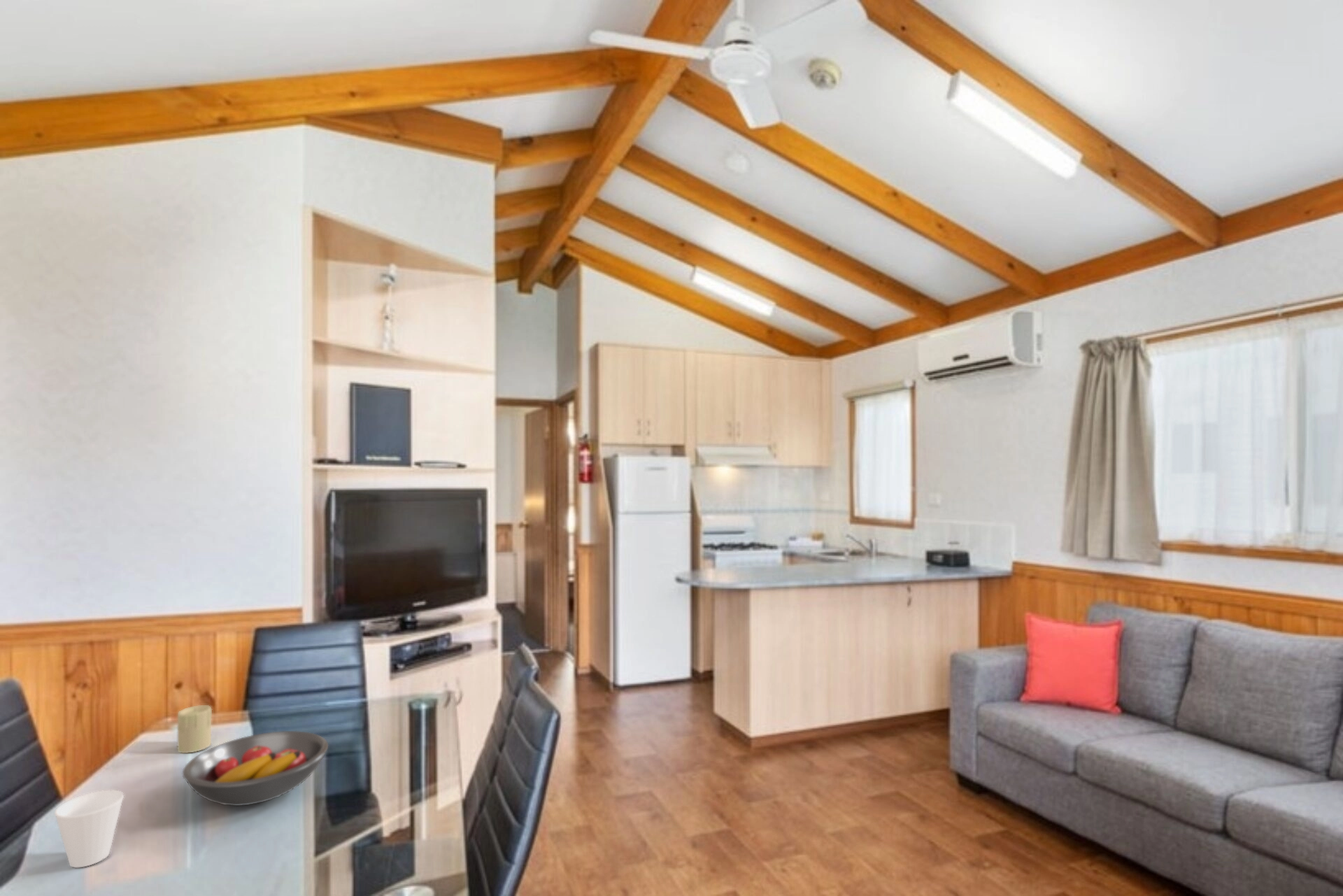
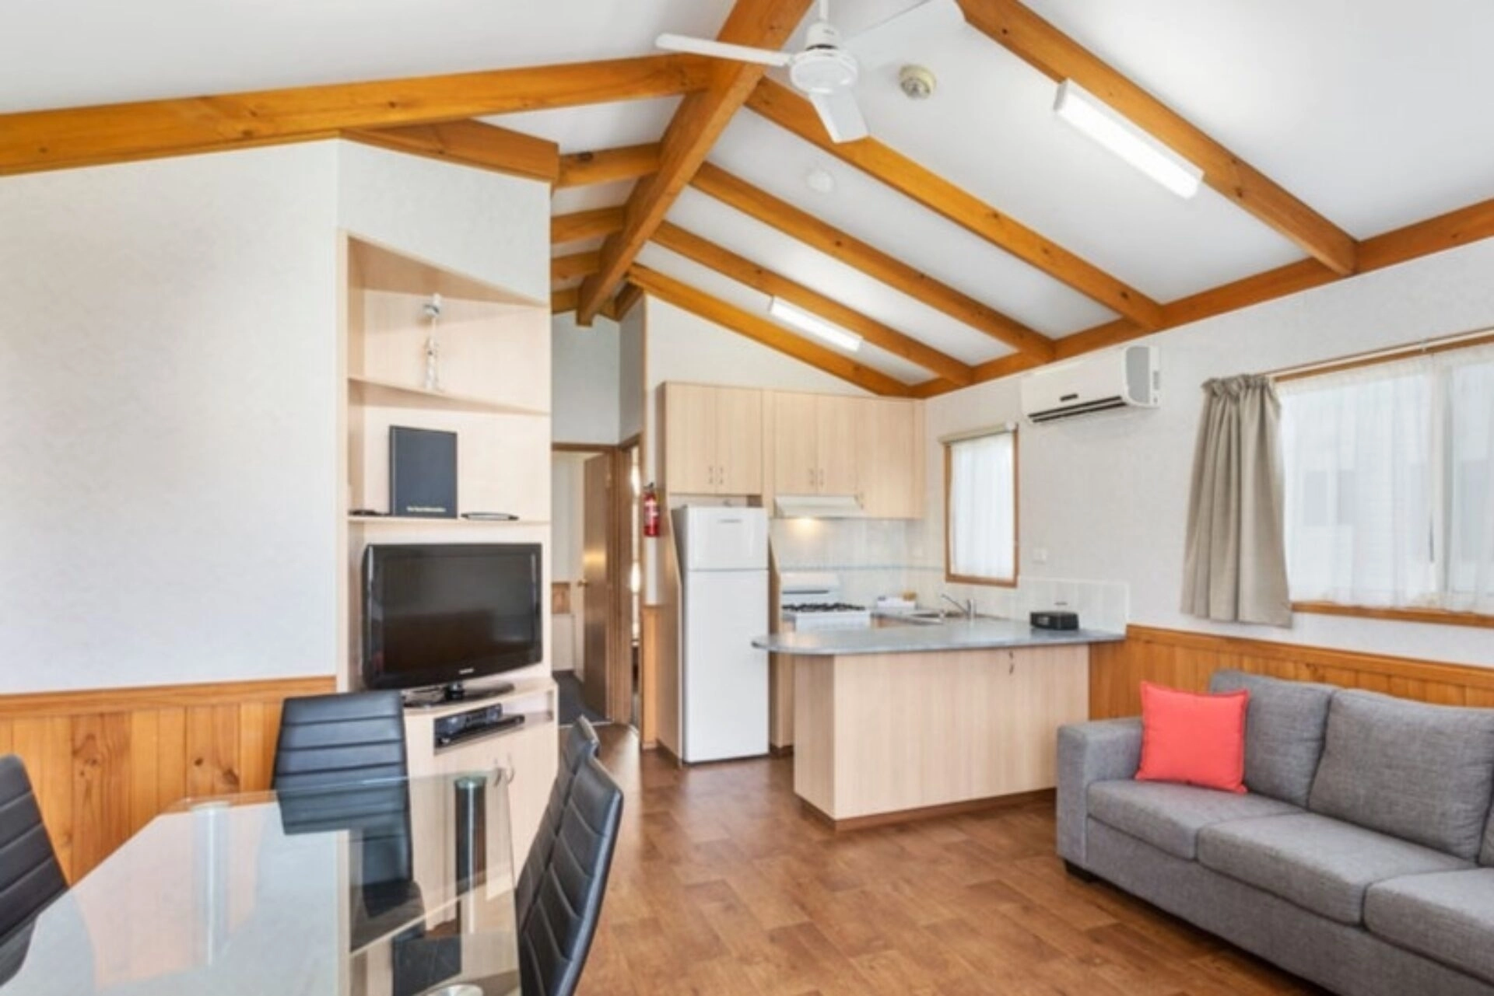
- candle [177,704,213,754]
- fruit bowl [182,730,329,806]
- cup [54,790,125,869]
